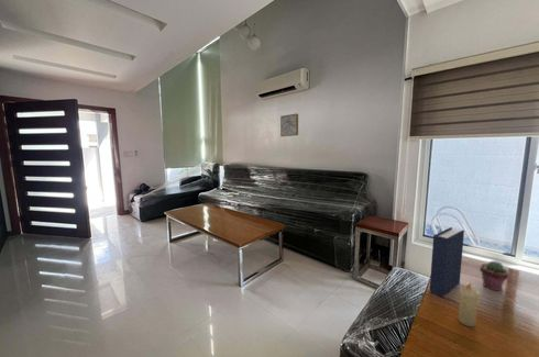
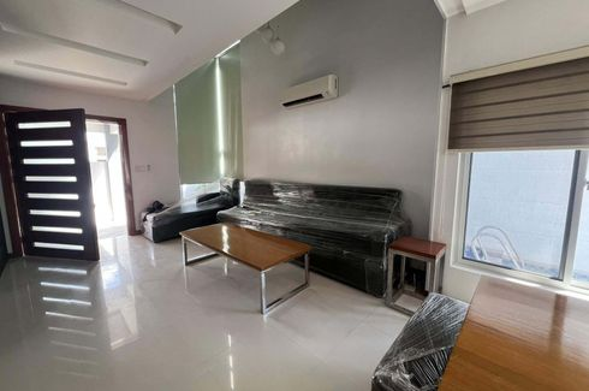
- hardback book [429,226,465,298]
- wall art [279,113,299,137]
- potted succulent [479,260,510,292]
- candle [458,281,481,327]
